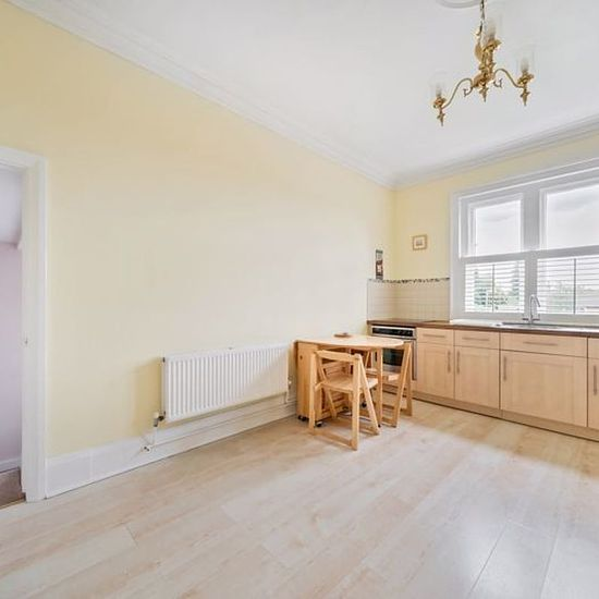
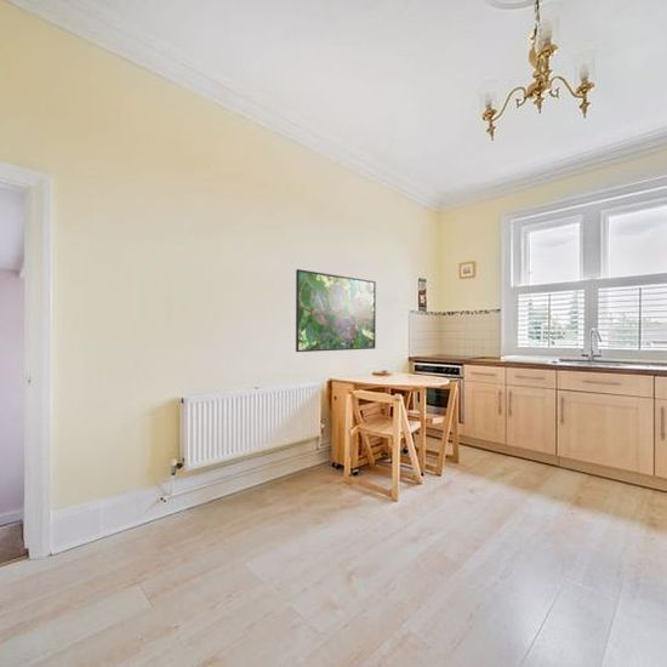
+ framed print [295,268,377,353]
